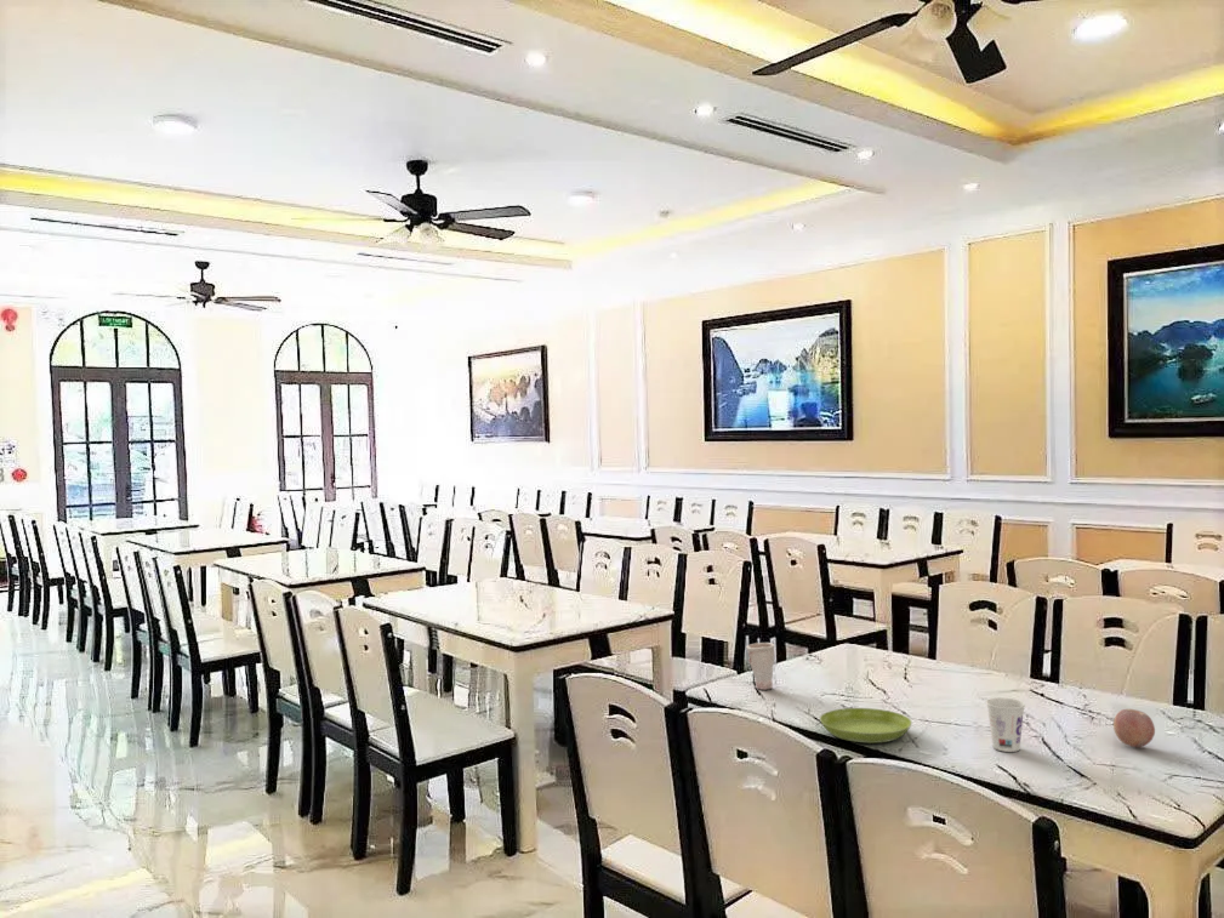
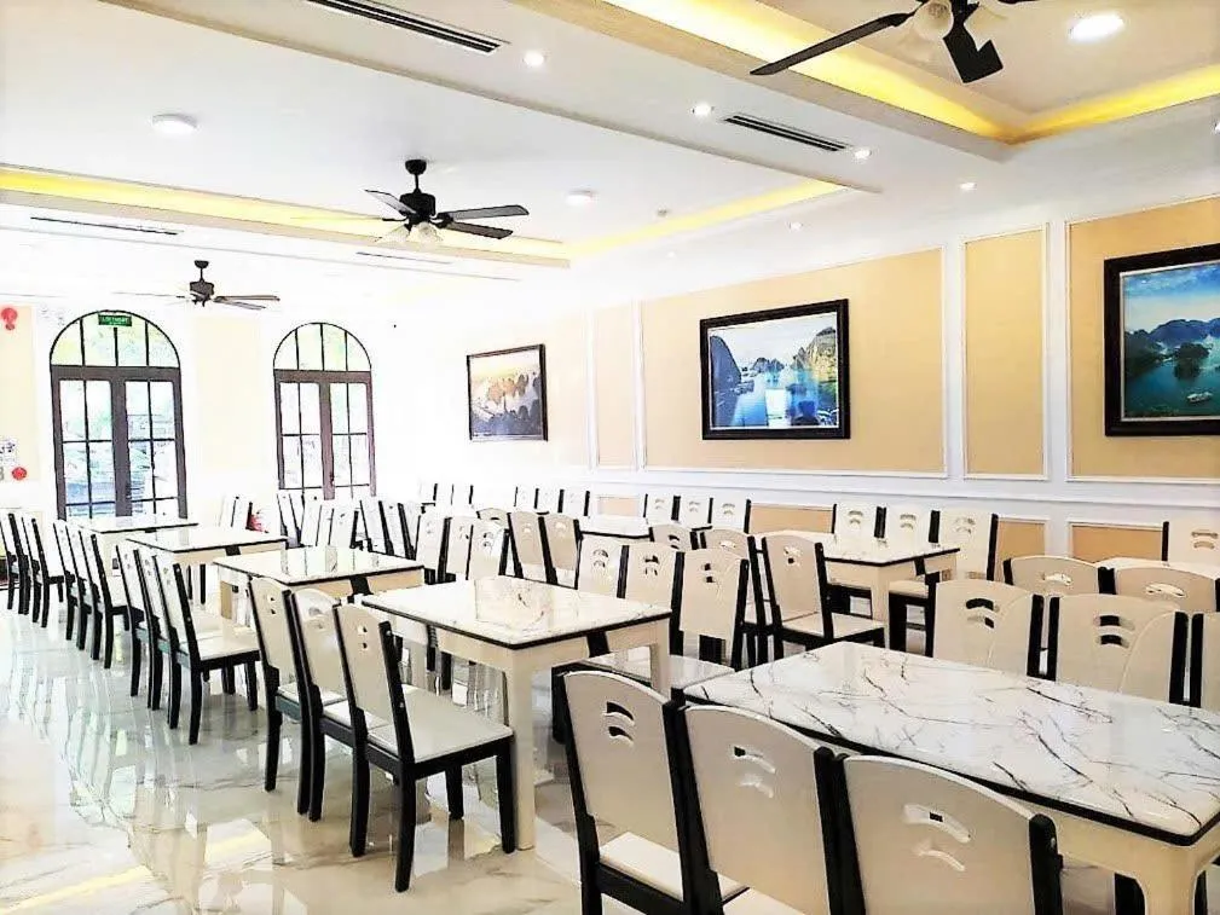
- saucer [819,707,913,745]
- cup [985,697,1026,753]
- fruit [1112,708,1156,748]
- cup [745,642,775,691]
